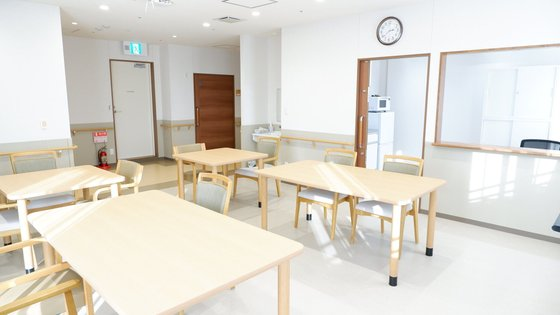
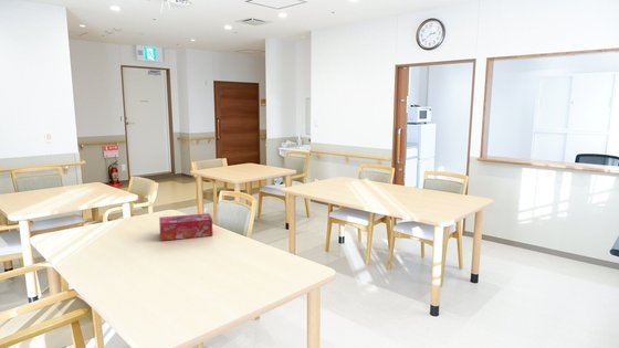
+ tissue box [158,212,213,242]
